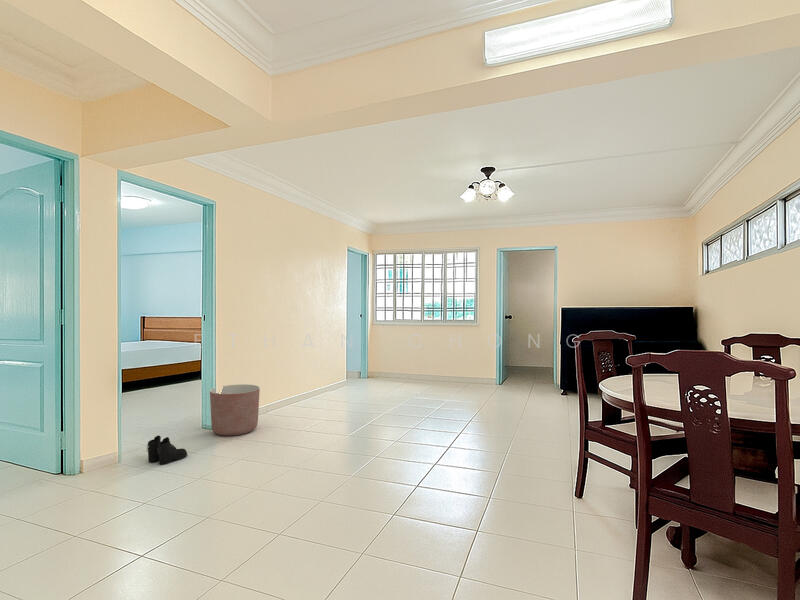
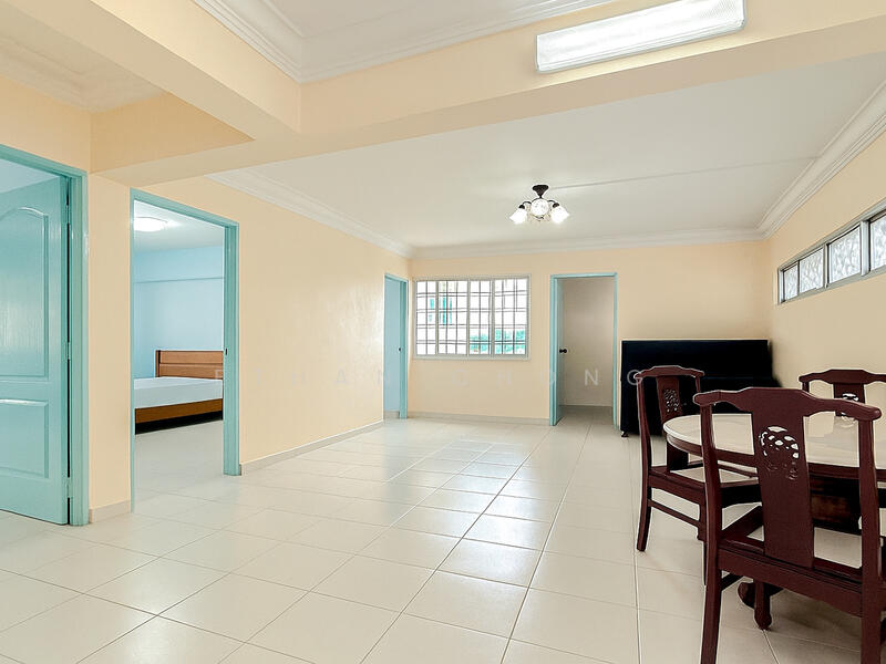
- boots [146,435,188,465]
- planter [209,383,261,437]
